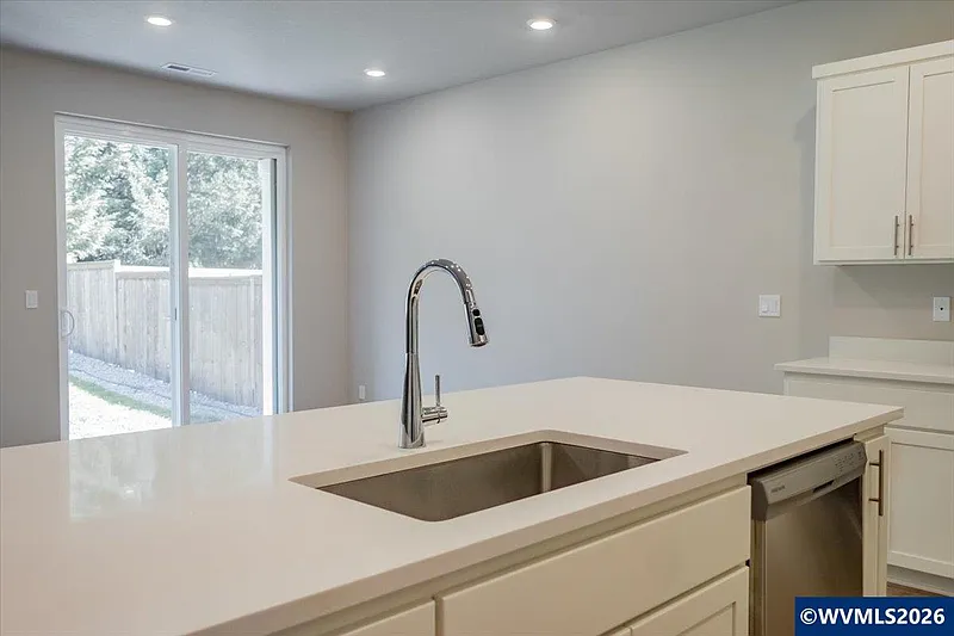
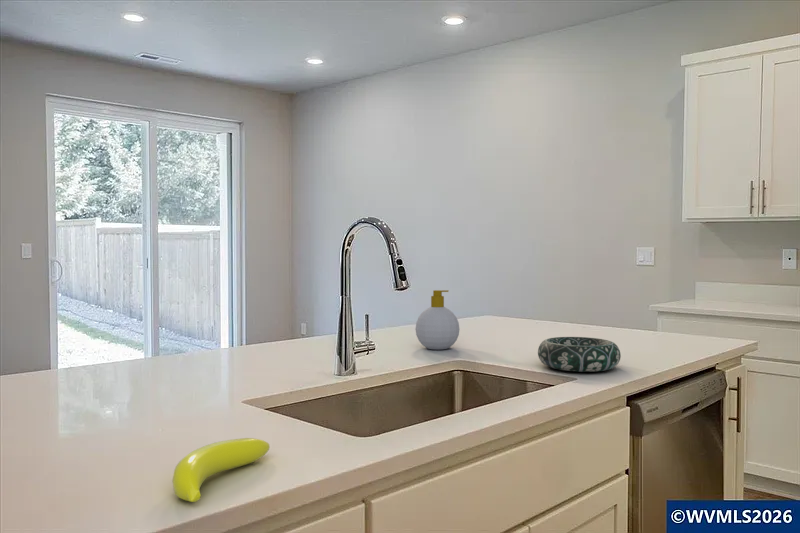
+ soap bottle [415,289,461,351]
+ decorative bowl [537,336,622,373]
+ banana [171,437,271,503]
